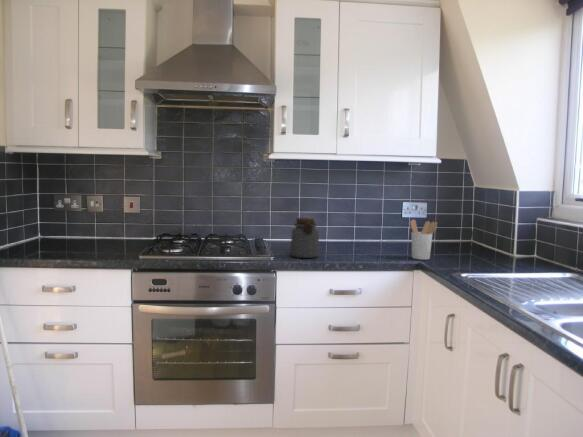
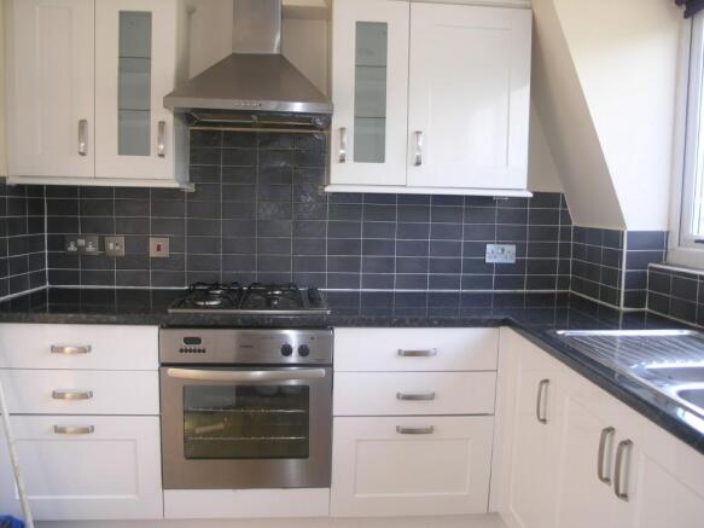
- utensil holder [409,219,438,261]
- jar [289,217,320,259]
